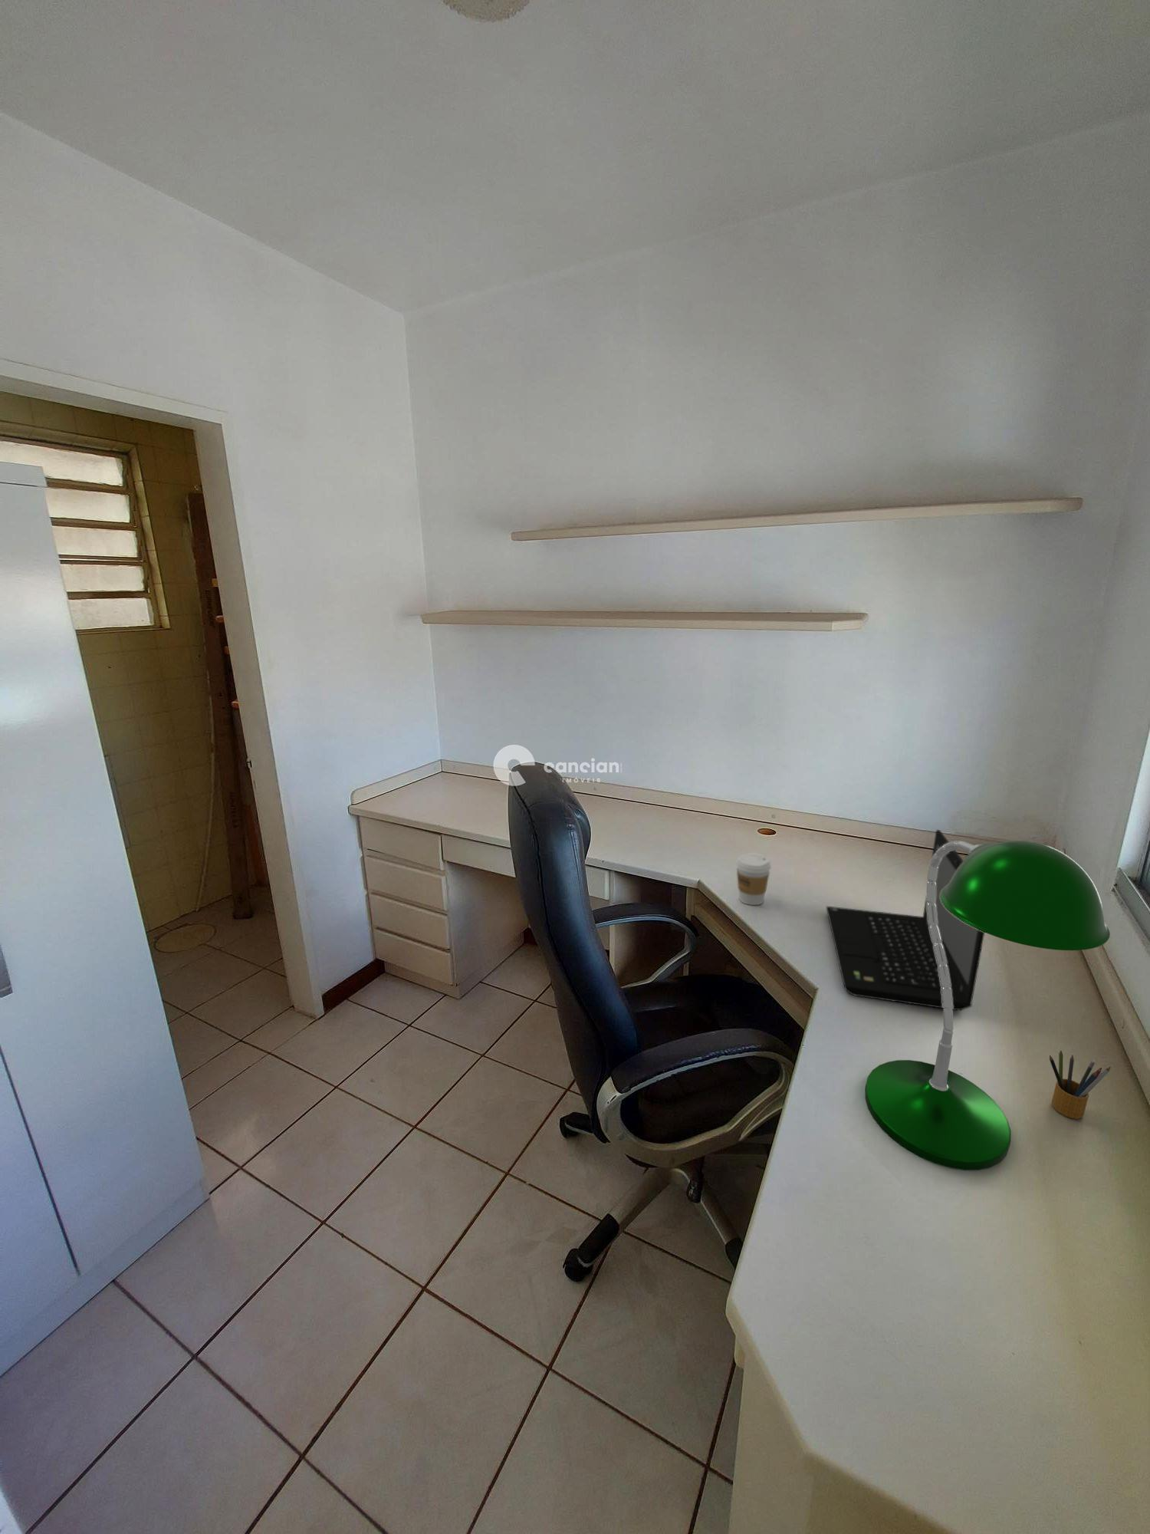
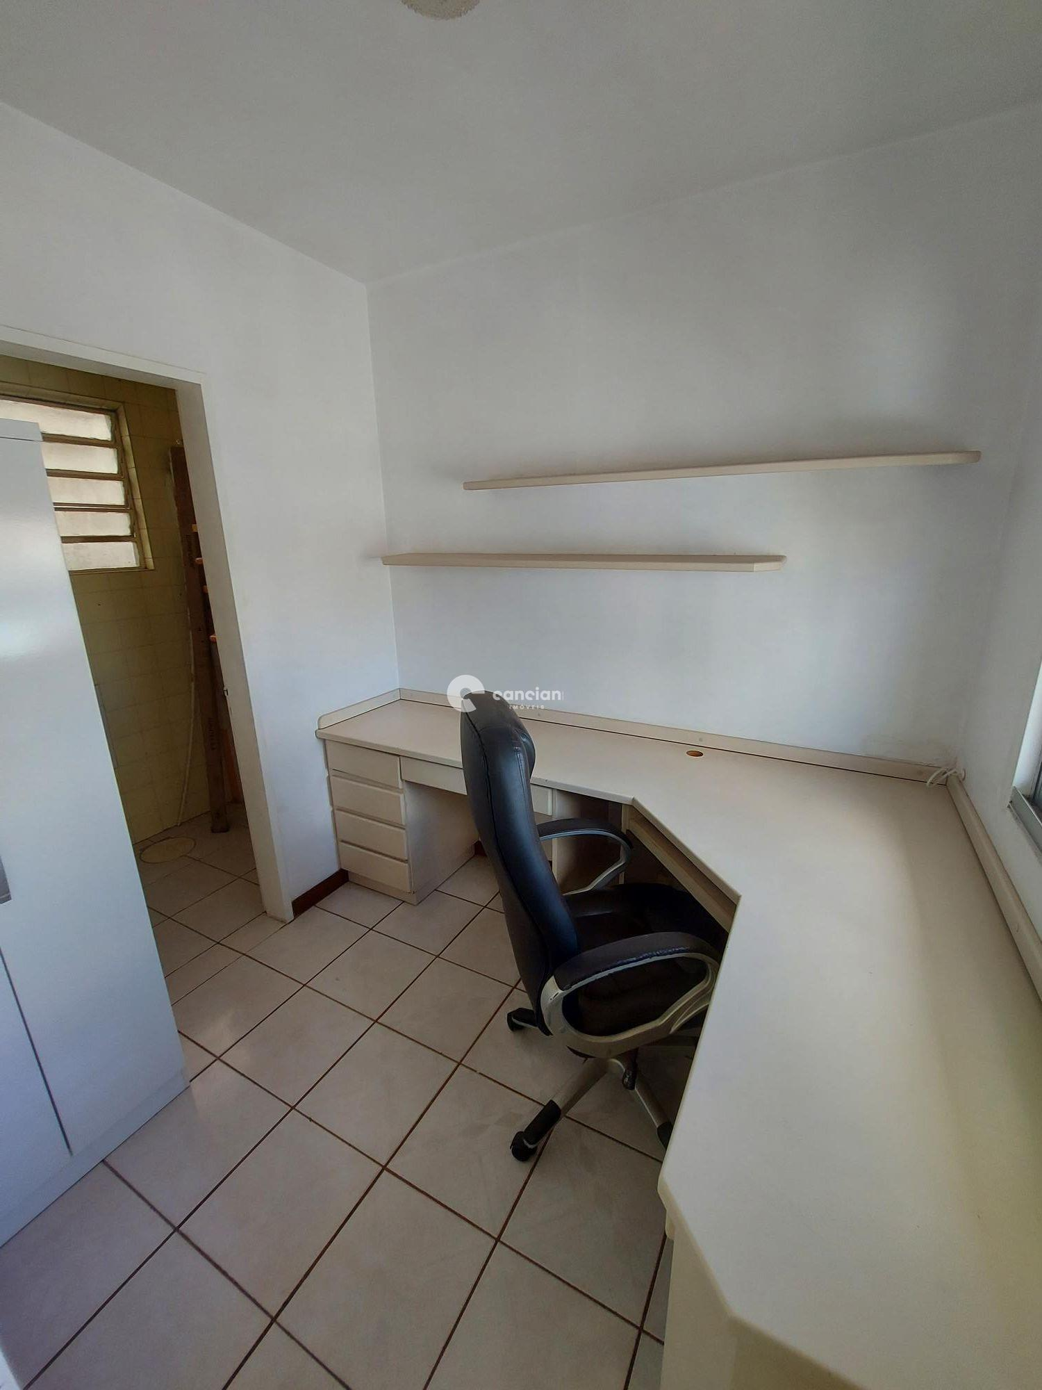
- coffee cup [736,852,771,906]
- pencil box [1049,1050,1111,1120]
- laptop [826,829,986,1011]
- desk lamp [864,839,1111,1170]
